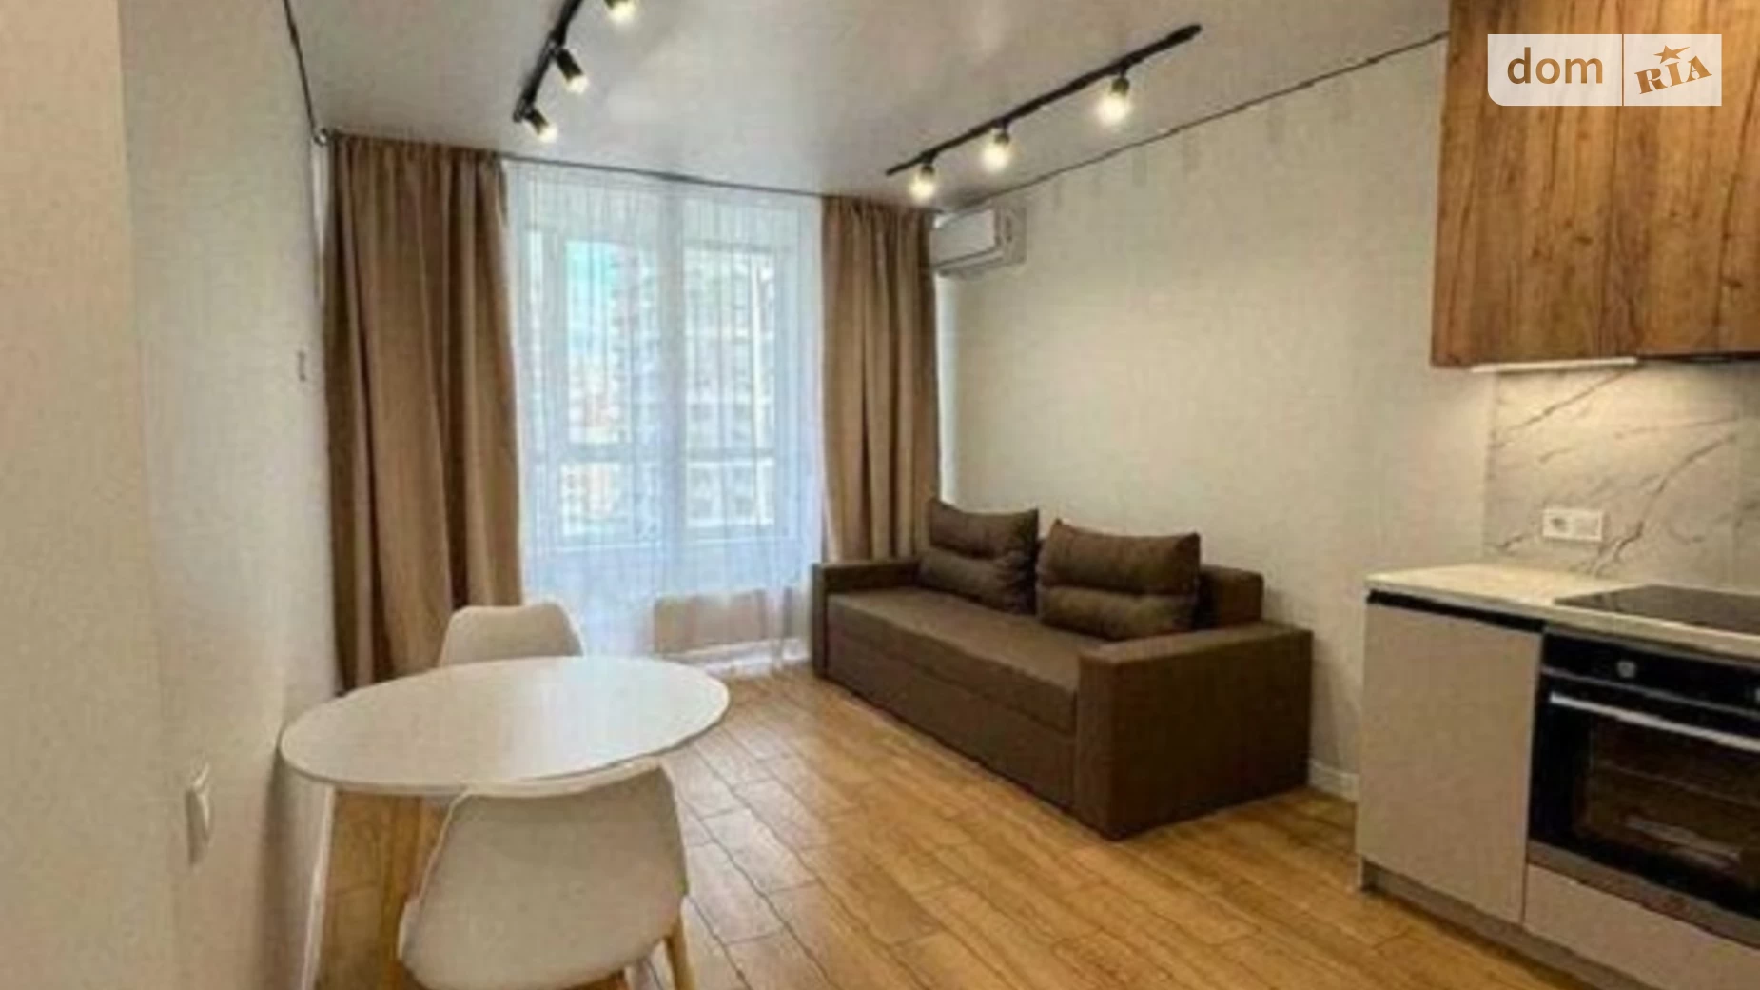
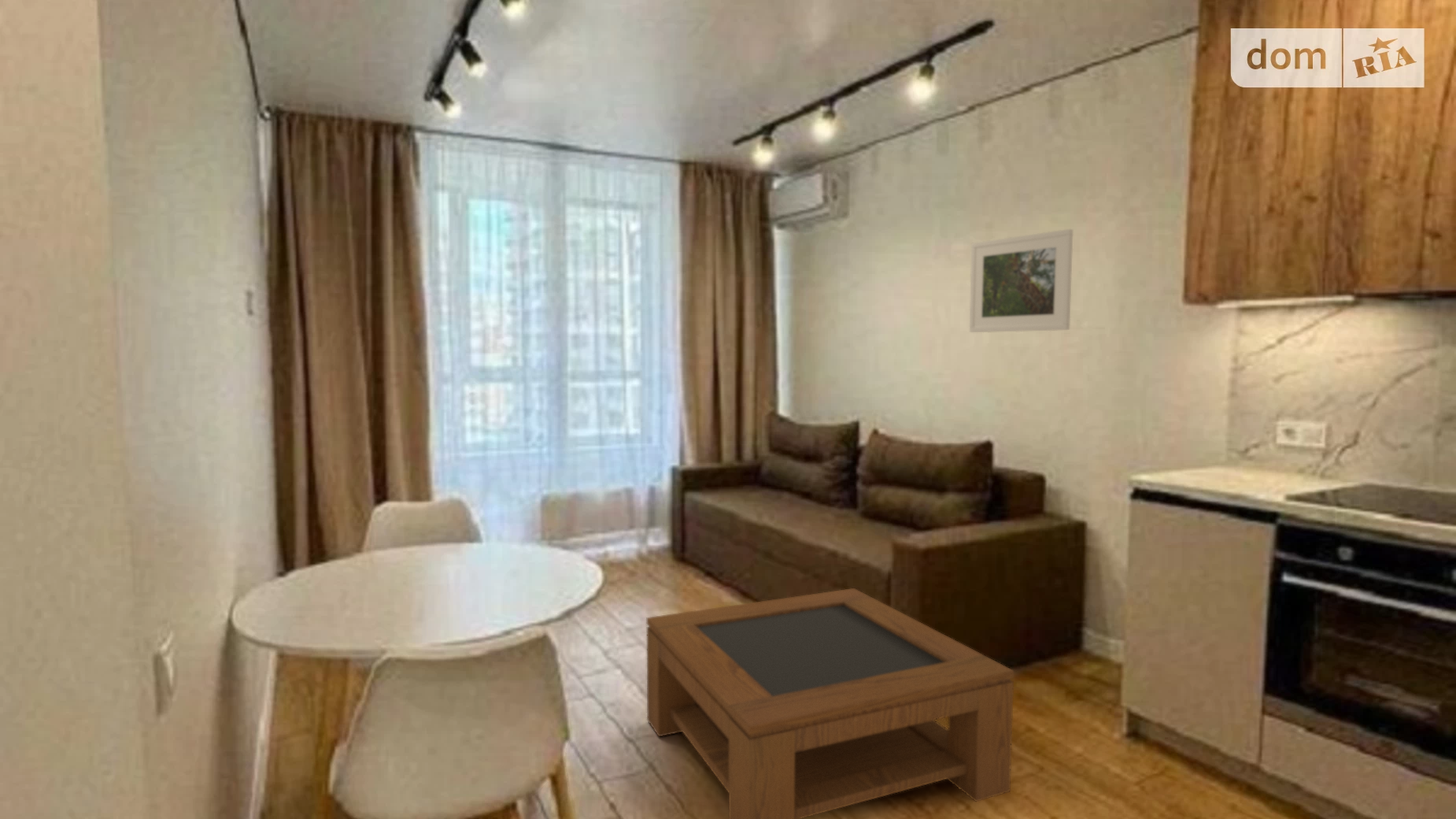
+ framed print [969,228,1074,333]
+ coffee table [646,587,1014,819]
